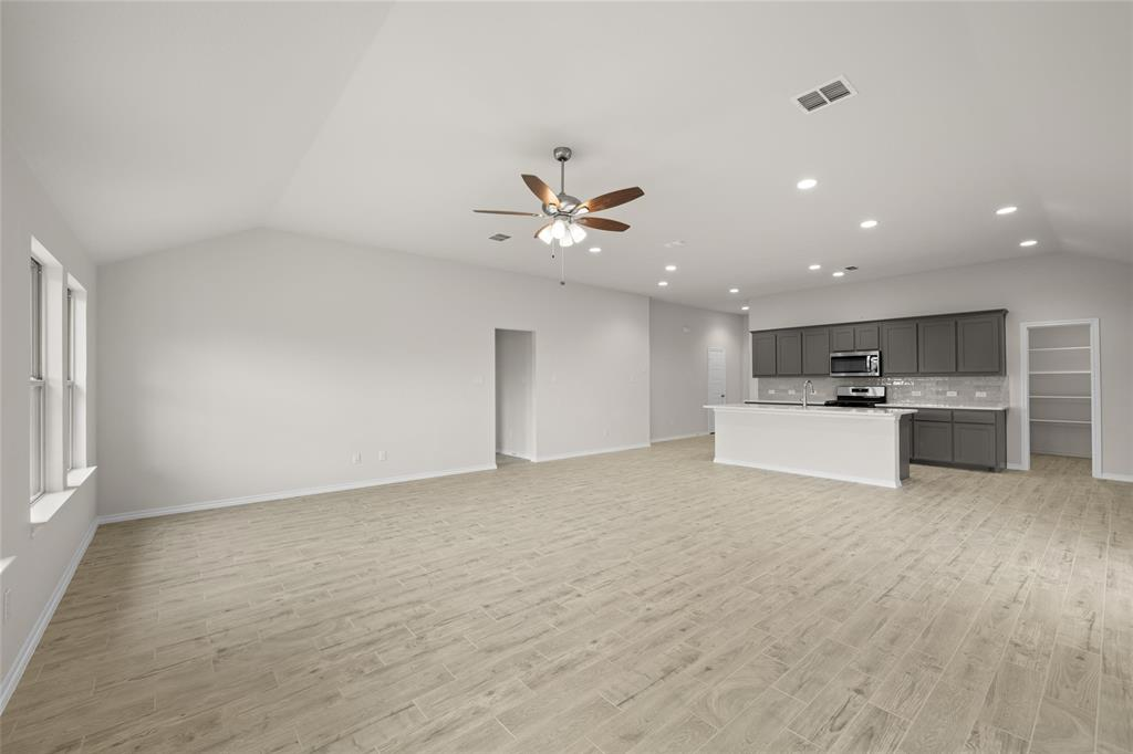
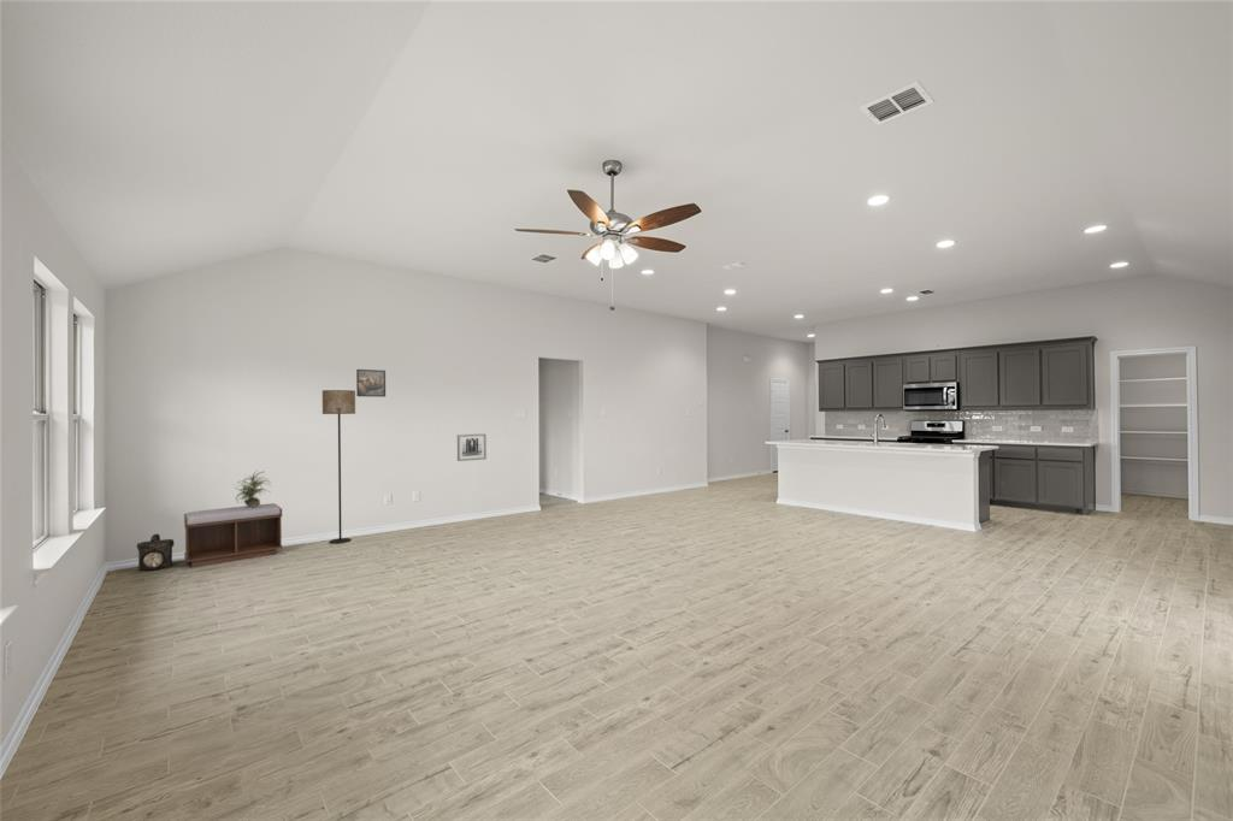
+ floor lamp [321,389,356,545]
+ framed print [355,368,387,398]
+ lantern [136,533,176,572]
+ bench [183,502,284,568]
+ wall art [456,432,488,462]
+ potted plant [234,468,272,508]
